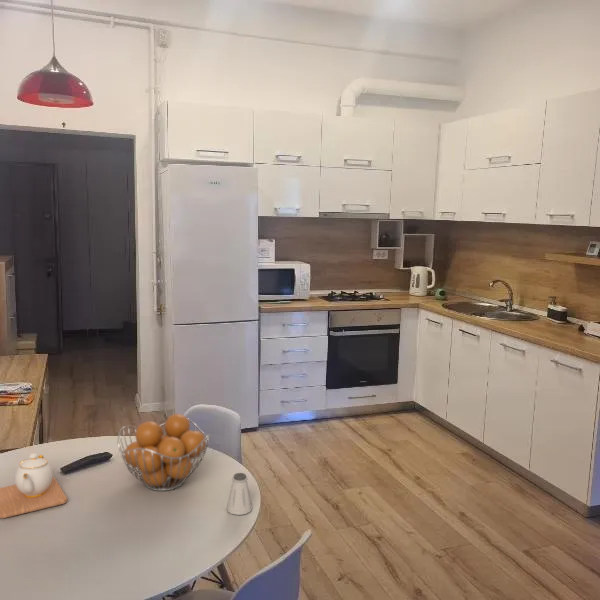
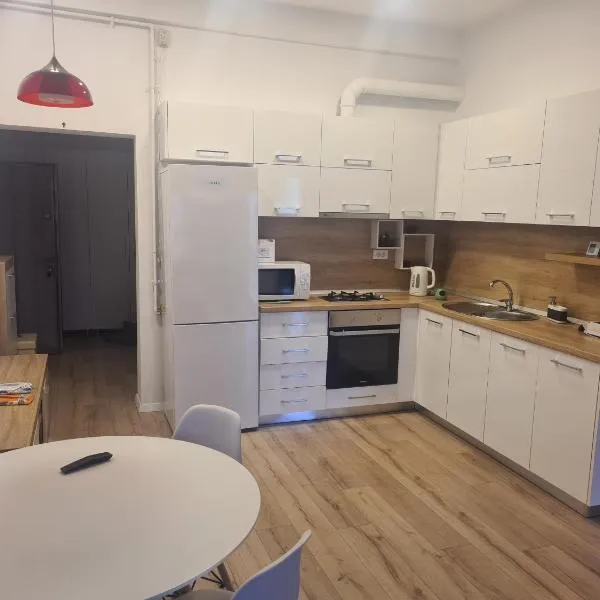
- saltshaker [226,472,253,516]
- teapot [0,452,68,519]
- fruit basket [117,413,211,492]
